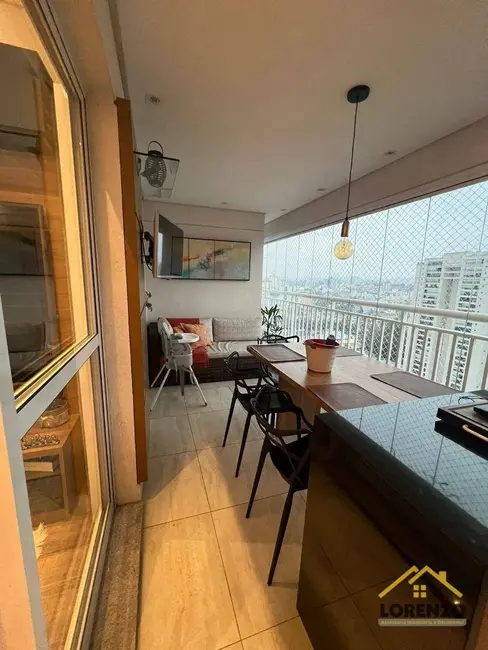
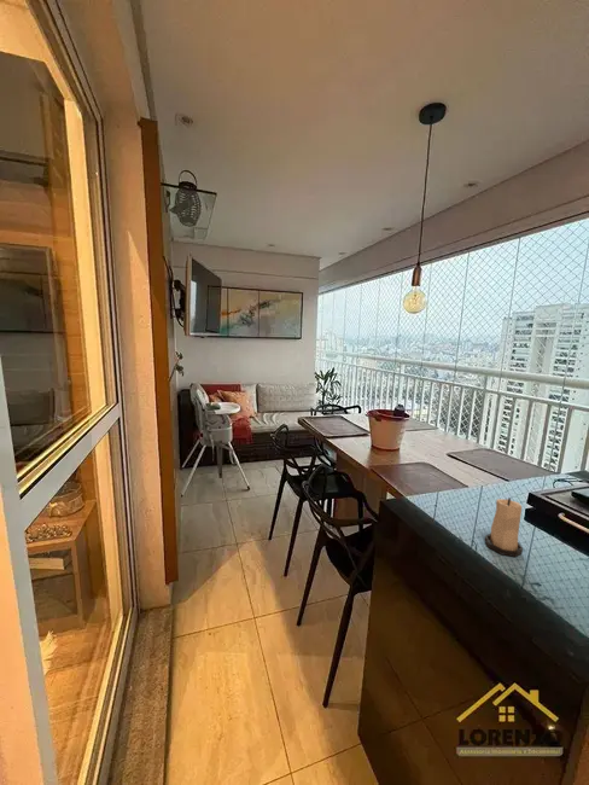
+ candle [483,496,524,558]
